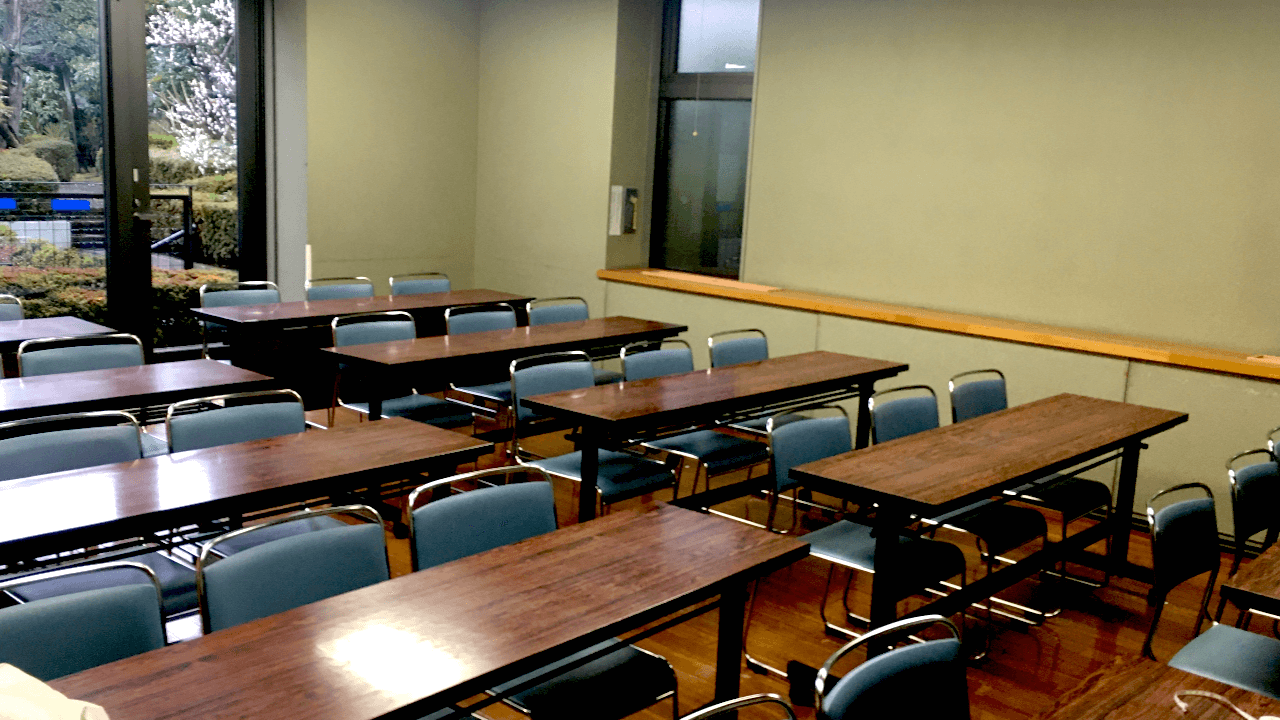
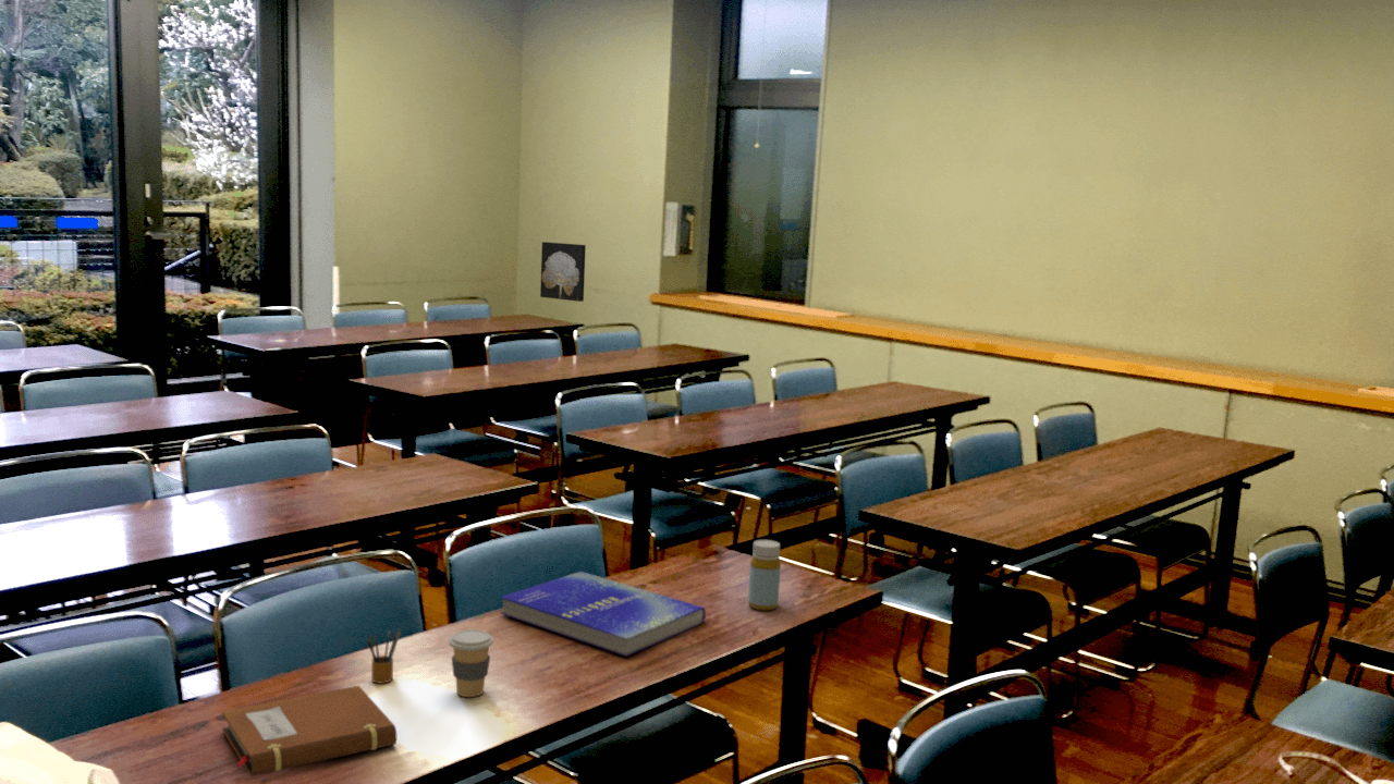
+ notebook [221,685,398,777]
+ bottle [747,539,782,611]
+ wall art [539,241,587,303]
+ pencil box [366,627,402,685]
+ book [500,571,707,658]
+ coffee cup [448,628,494,698]
